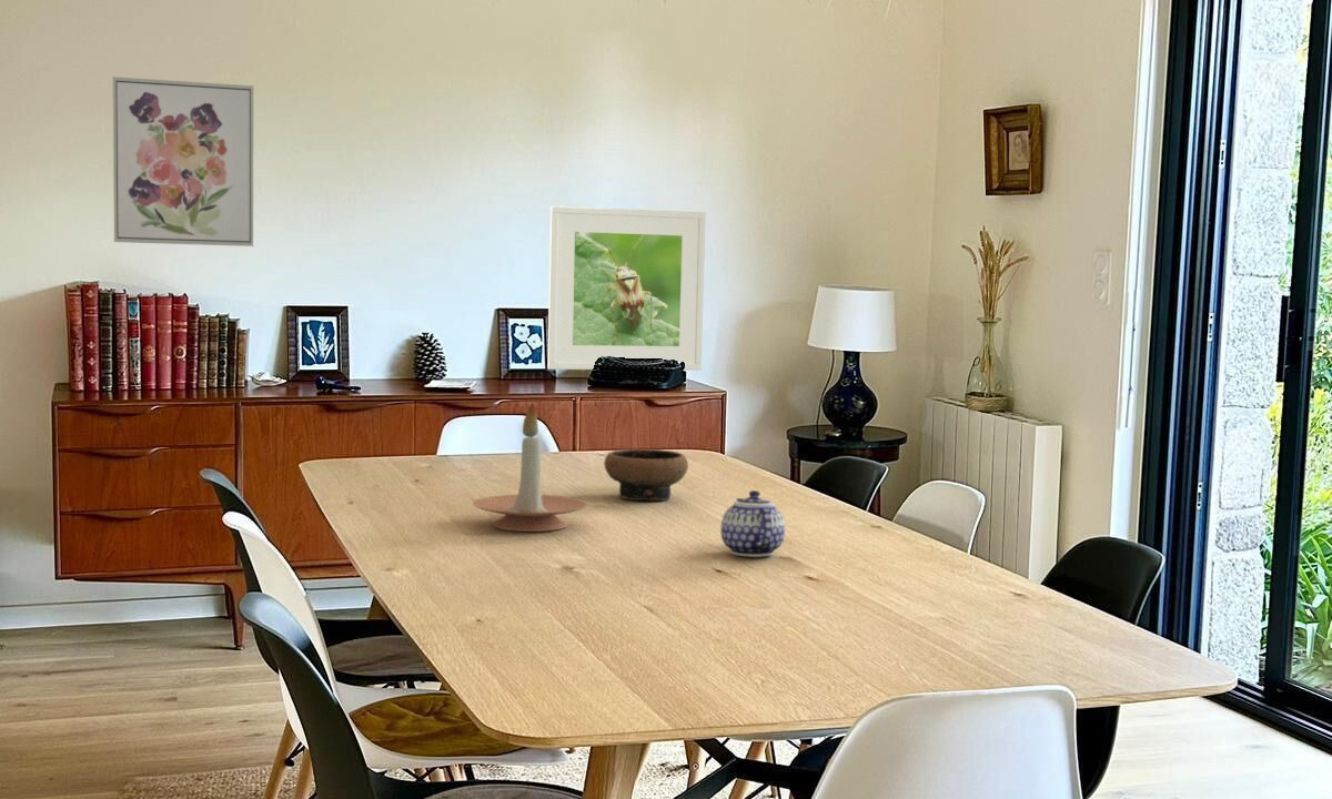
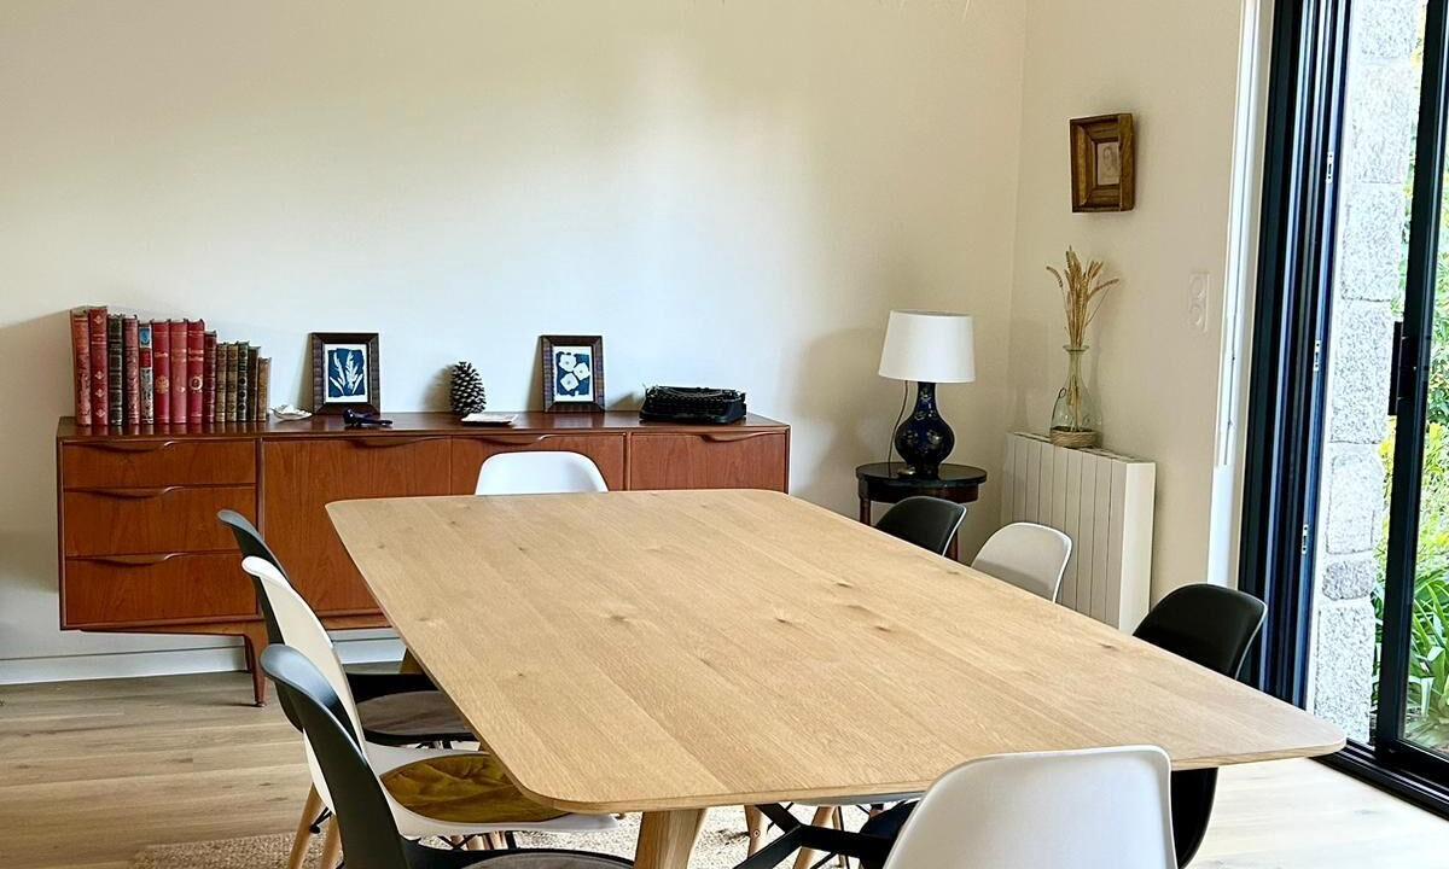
- wall art [112,75,255,247]
- bowl [603,448,689,502]
- candle holder [472,401,588,533]
- teapot [719,489,786,558]
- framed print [546,205,707,371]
